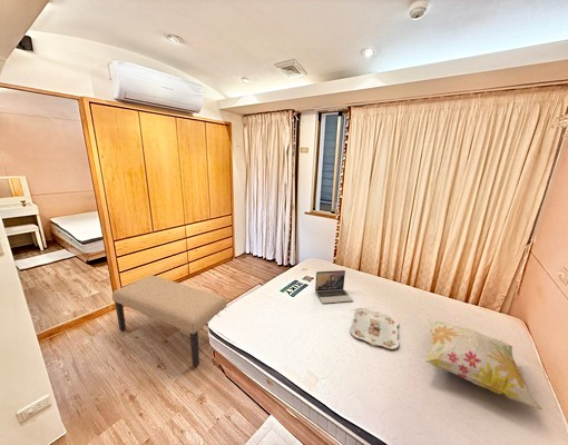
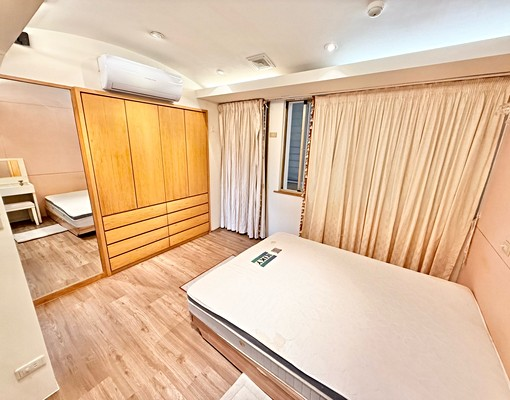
- serving tray [349,307,400,350]
- bench [111,275,227,368]
- decorative pillow [423,318,542,411]
- laptop [314,269,354,305]
